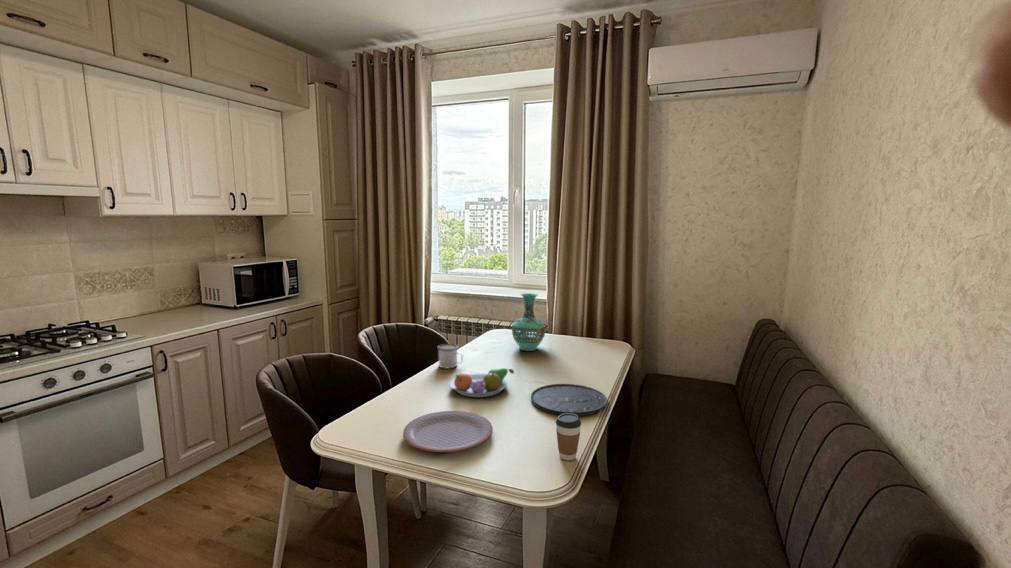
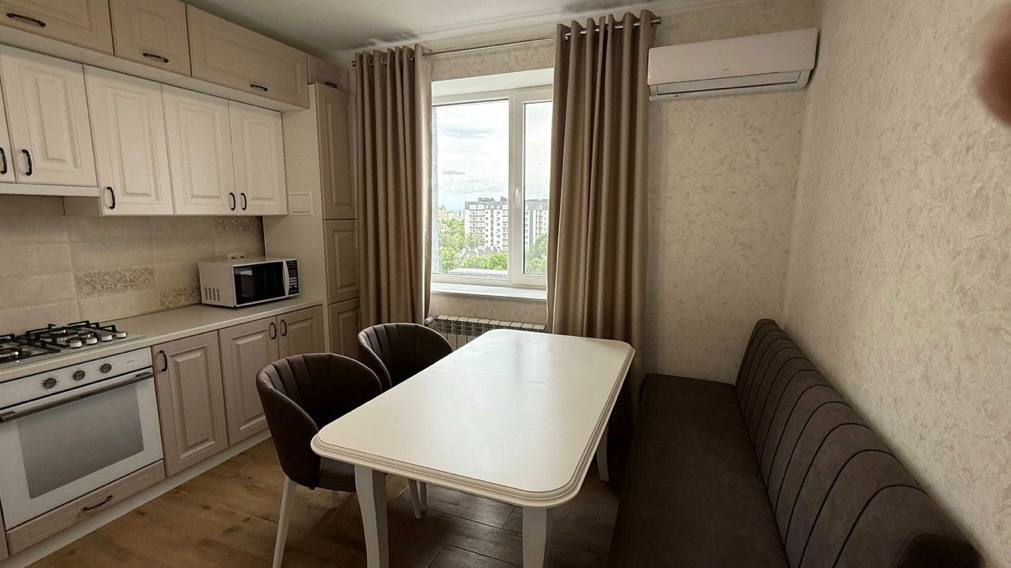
- coffee cup [555,414,582,461]
- plate [530,383,608,417]
- plate [402,410,494,453]
- vase [511,292,547,352]
- mug [436,343,464,370]
- fruit bowl [449,367,515,398]
